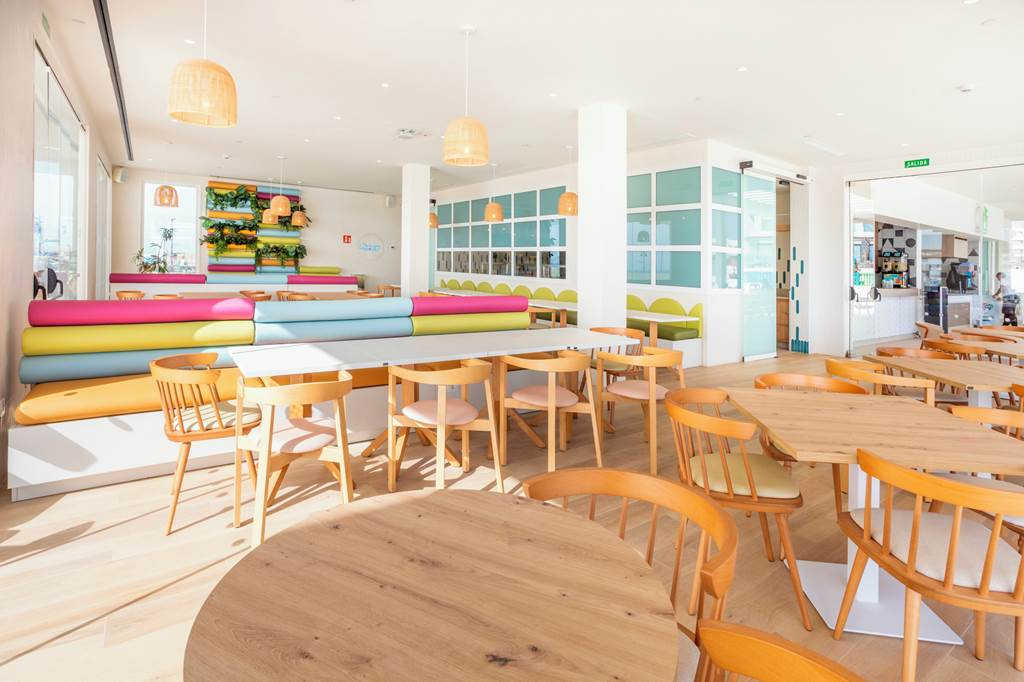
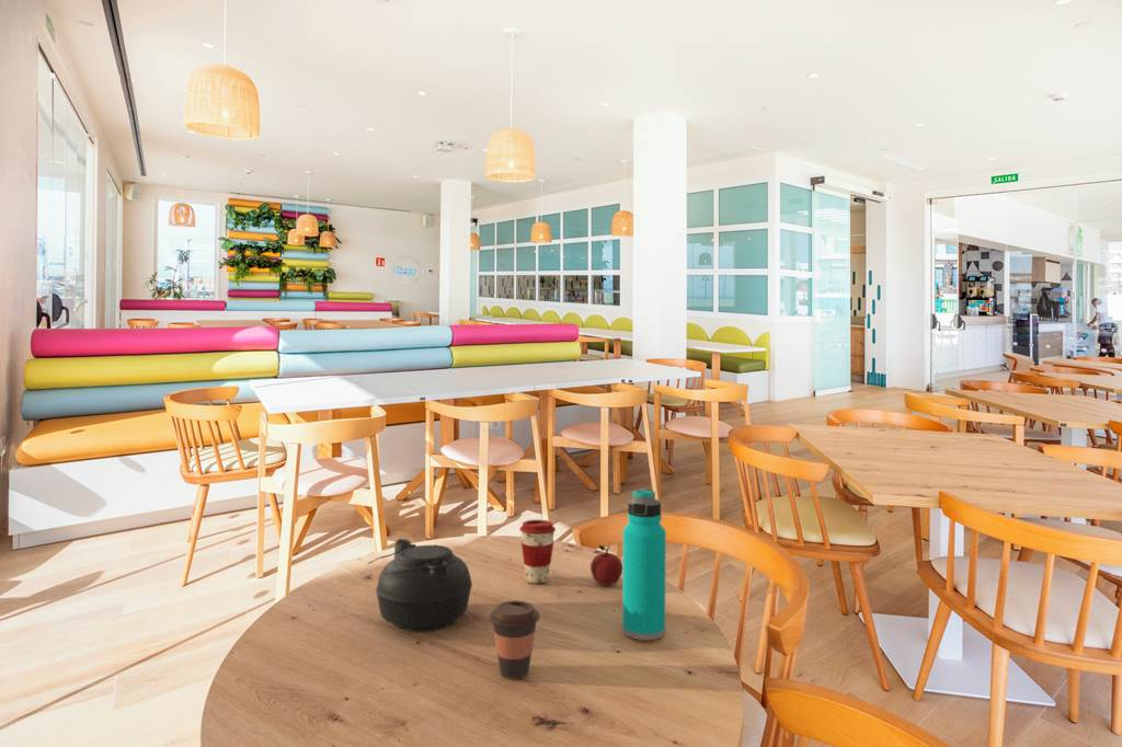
+ coffee cup [518,518,557,585]
+ coffee cup [489,599,541,680]
+ apple [589,543,623,587]
+ water bottle [621,487,667,641]
+ teapot [367,538,473,633]
